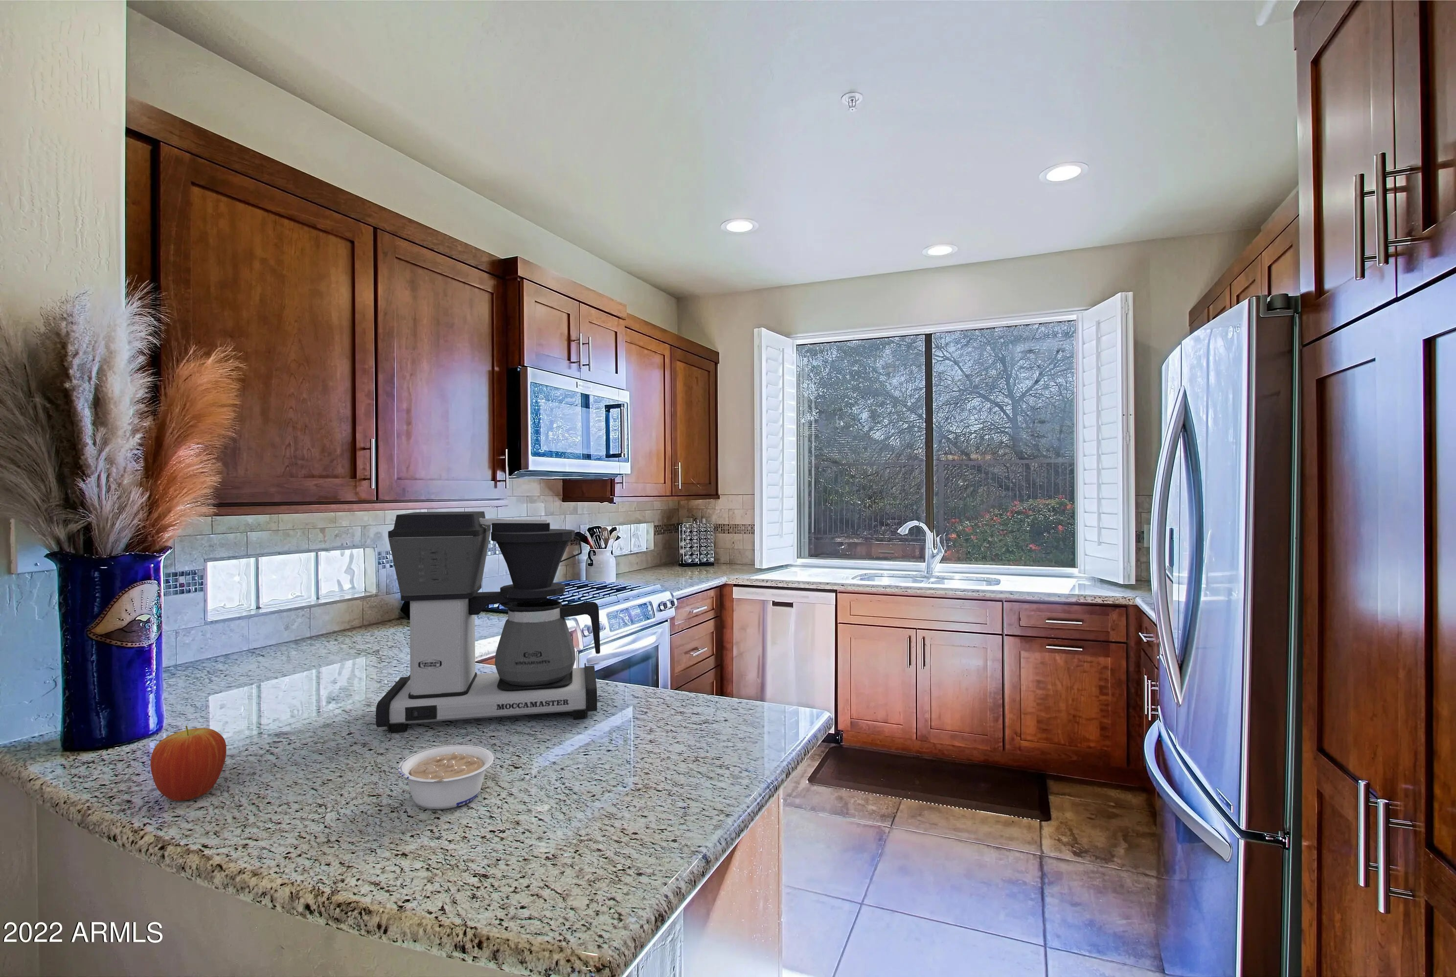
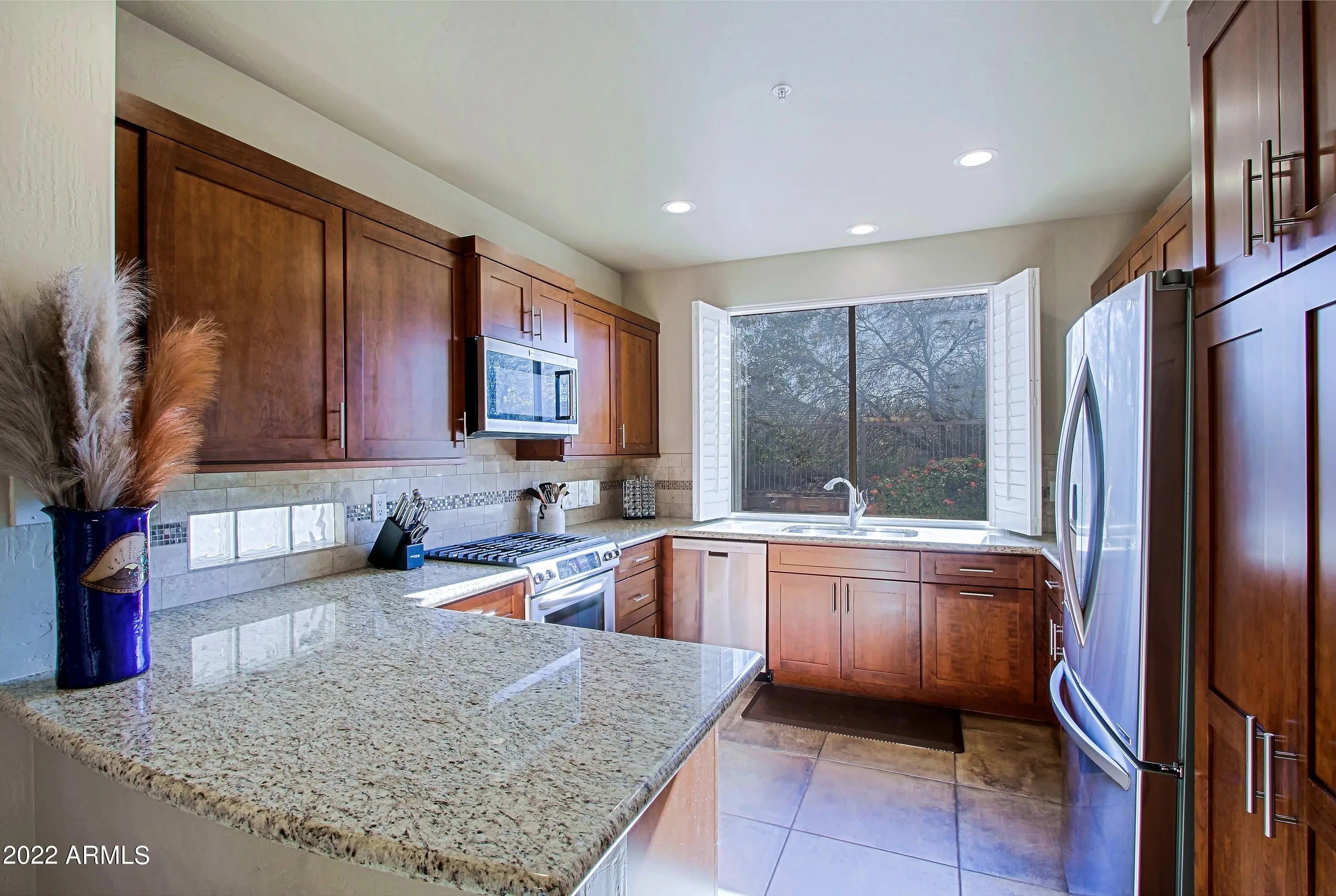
- legume [398,745,494,809]
- coffee maker [375,511,600,734]
- fruit [150,725,227,801]
